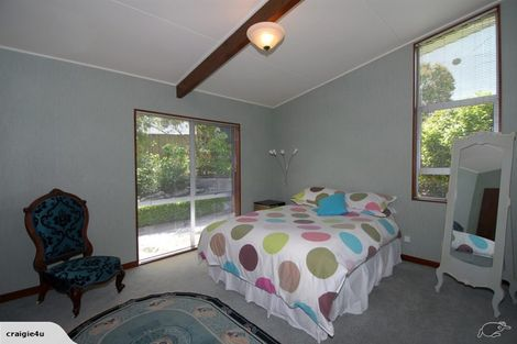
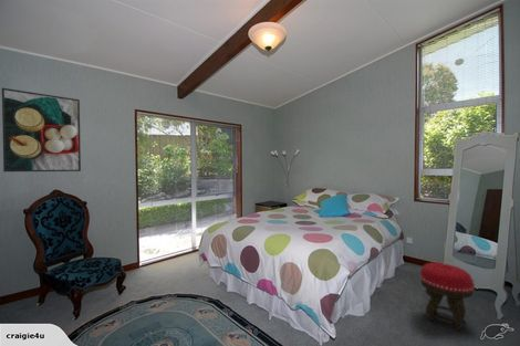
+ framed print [1,87,82,172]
+ stool [418,261,476,332]
